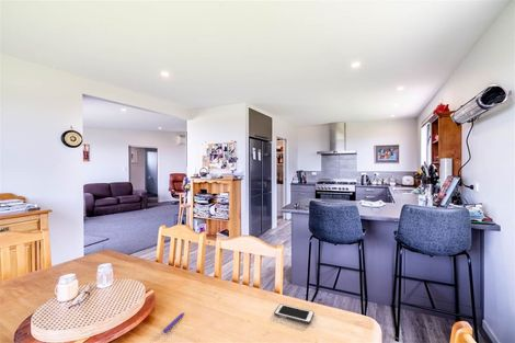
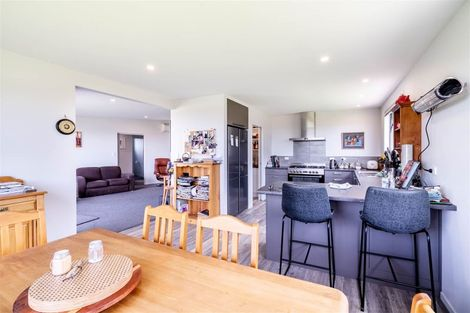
- cell phone [274,302,314,324]
- pen [162,311,185,334]
